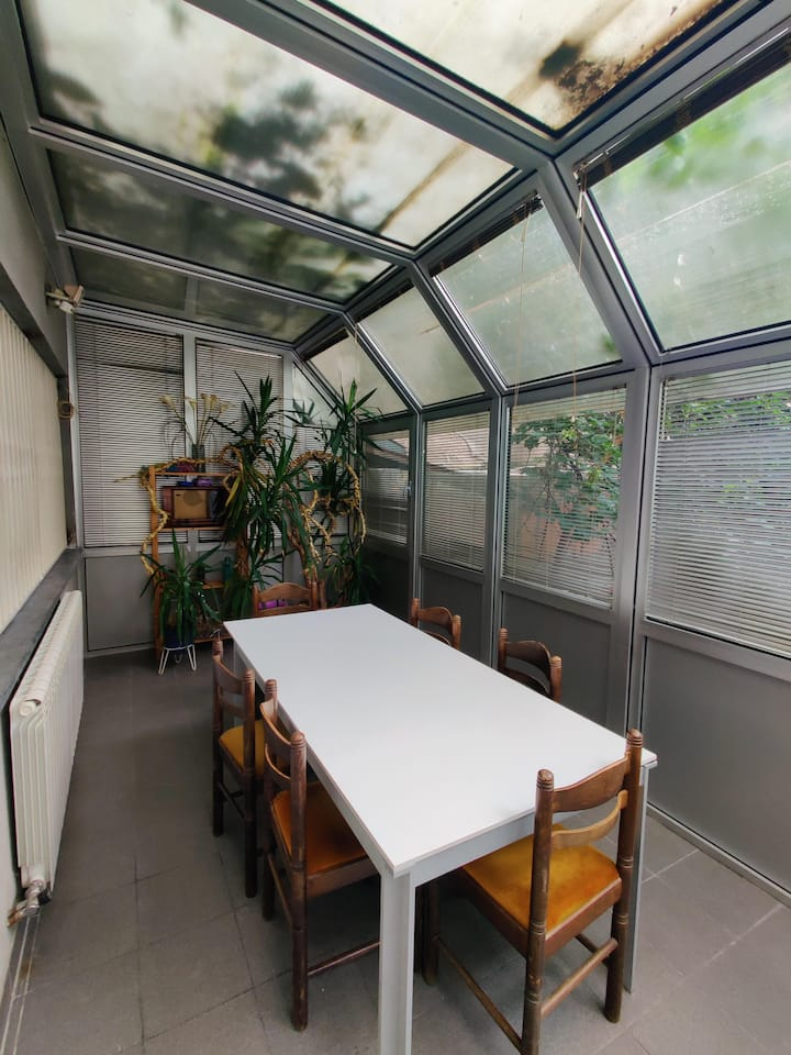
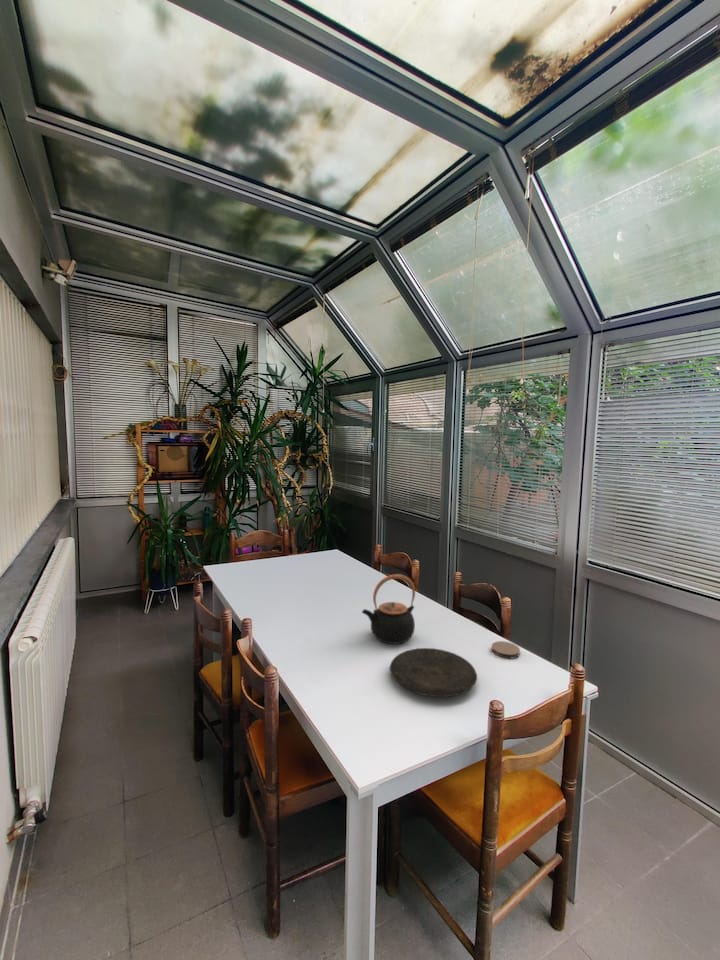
+ teapot [361,573,416,645]
+ plate [389,647,478,698]
+ coaster [491,640,521,659]
